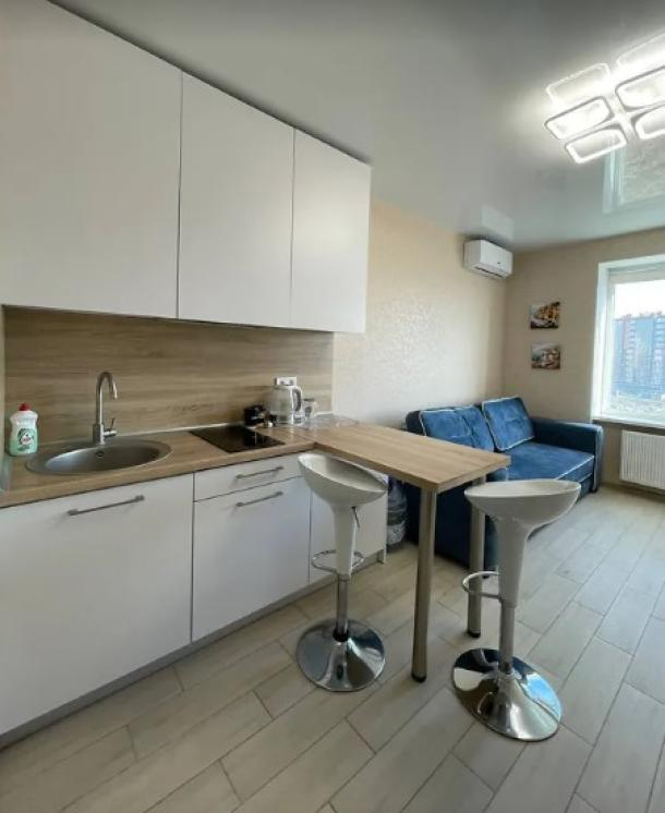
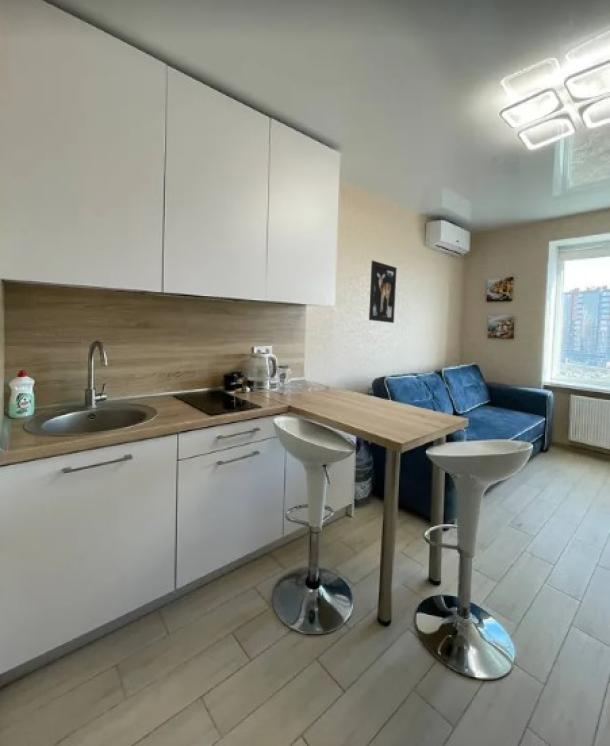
+ wall art [368,260,398,324]
